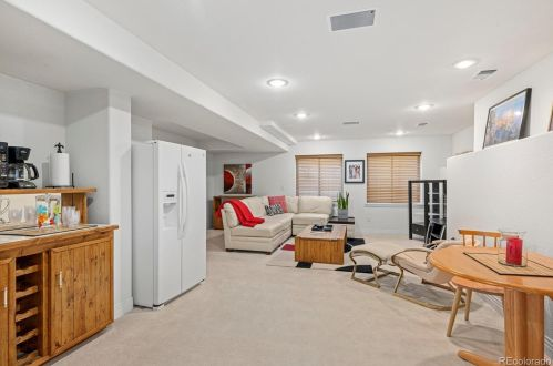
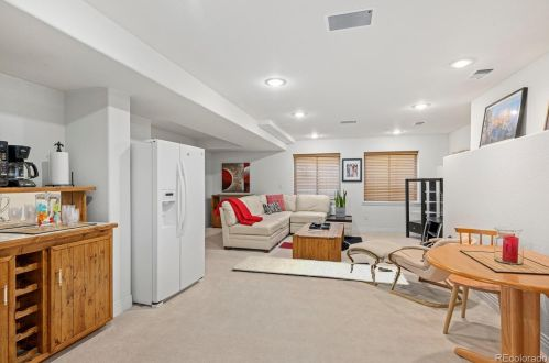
+ rug [231,255,410,286]
